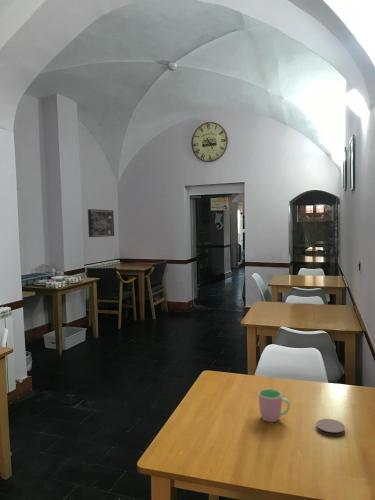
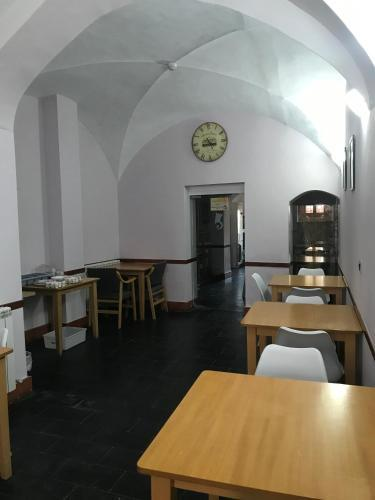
- cup [258,388,291,423]
- wall art [87,208,115,238]
- coaster [315,418,346,437]
